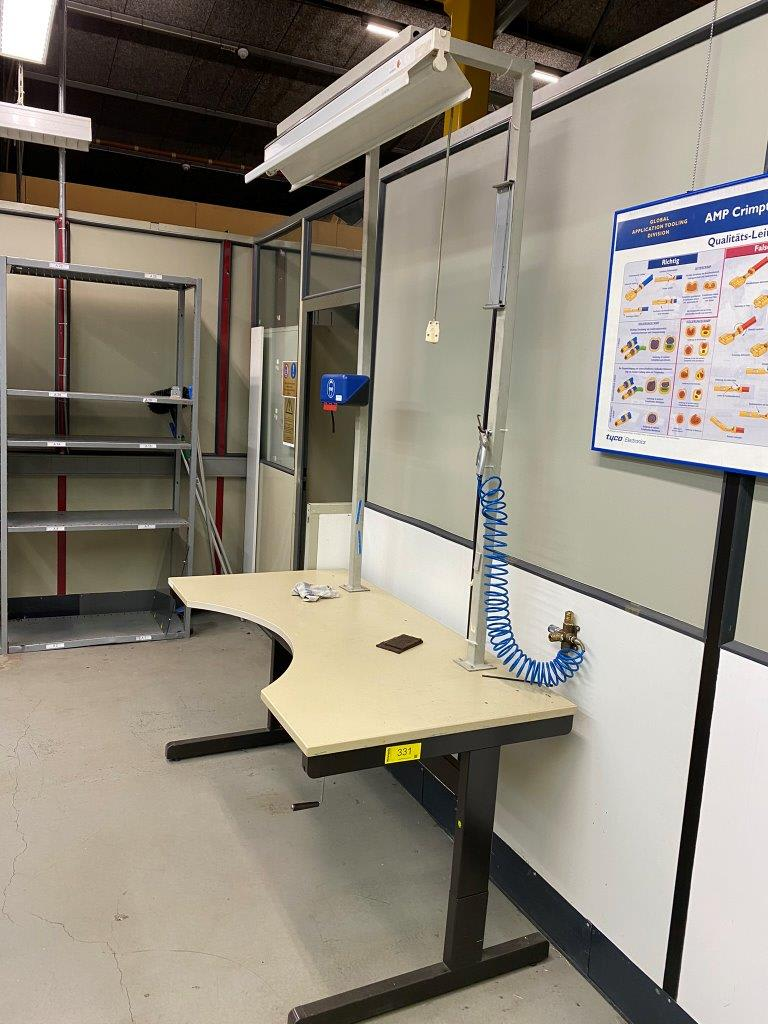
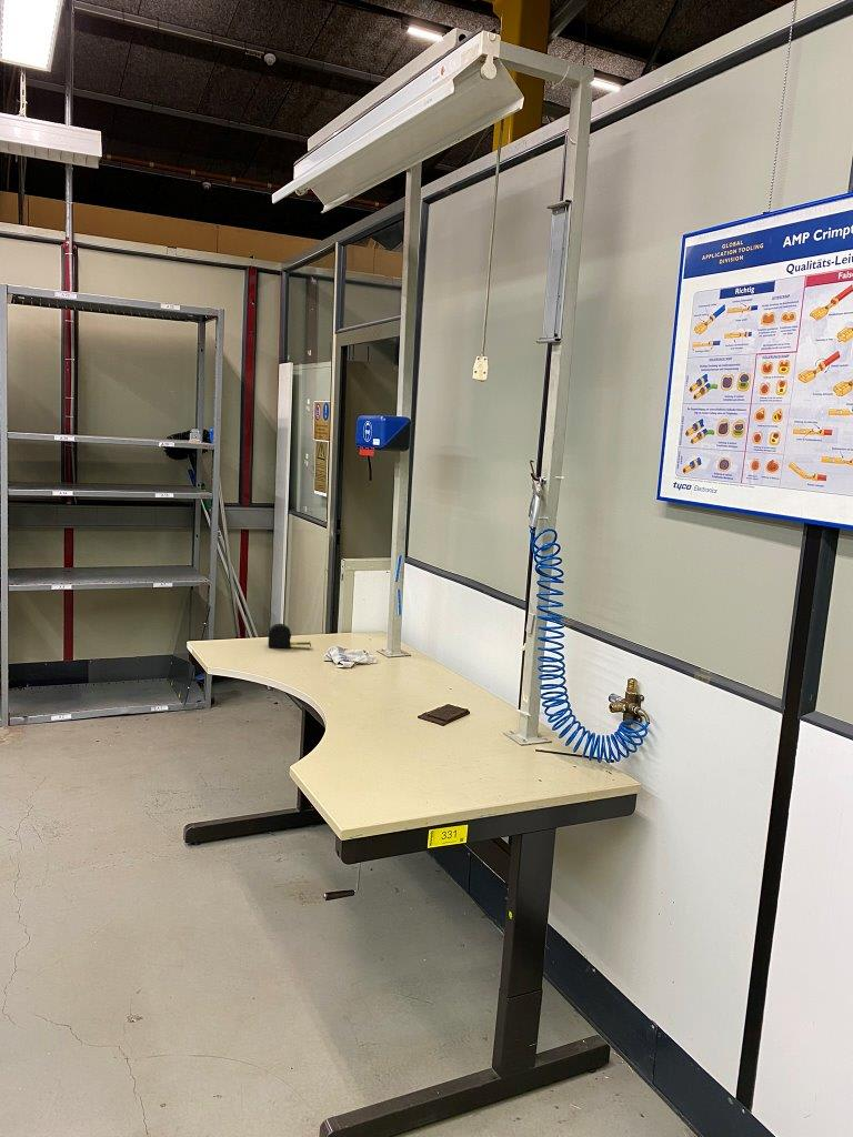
+ tape measure [267,623,312,650]
